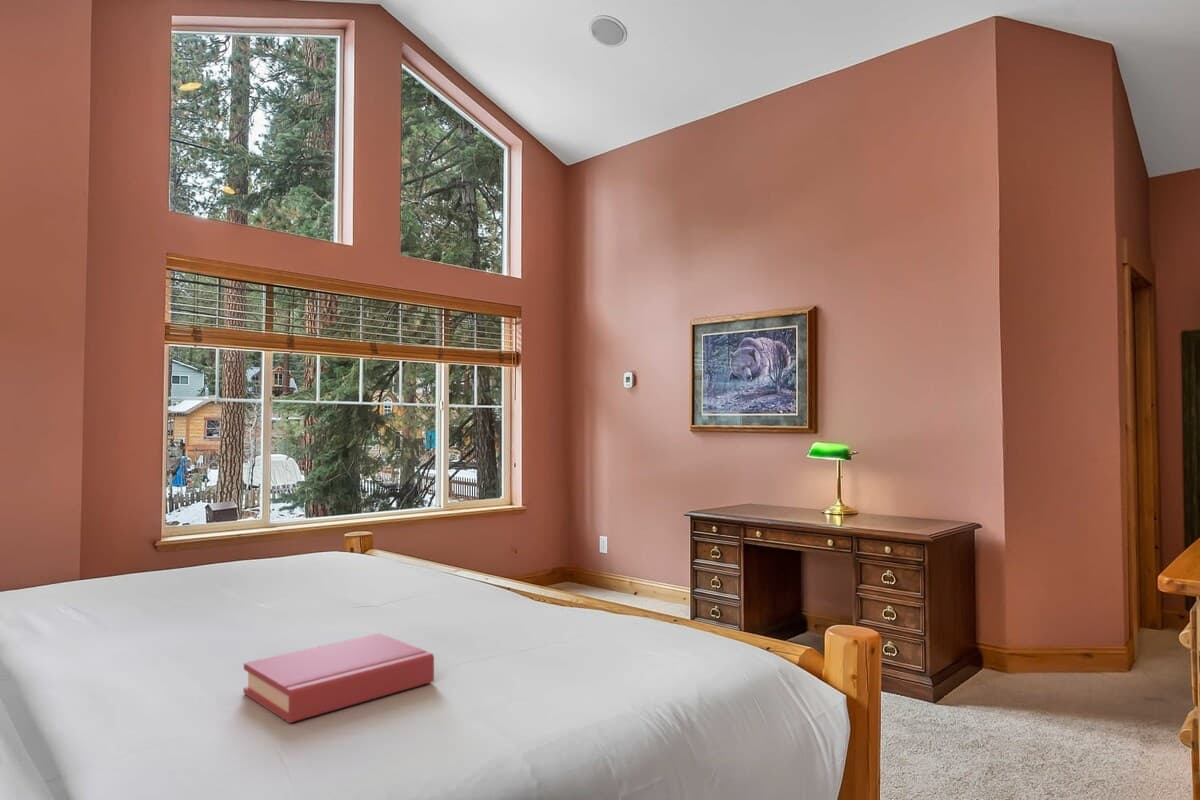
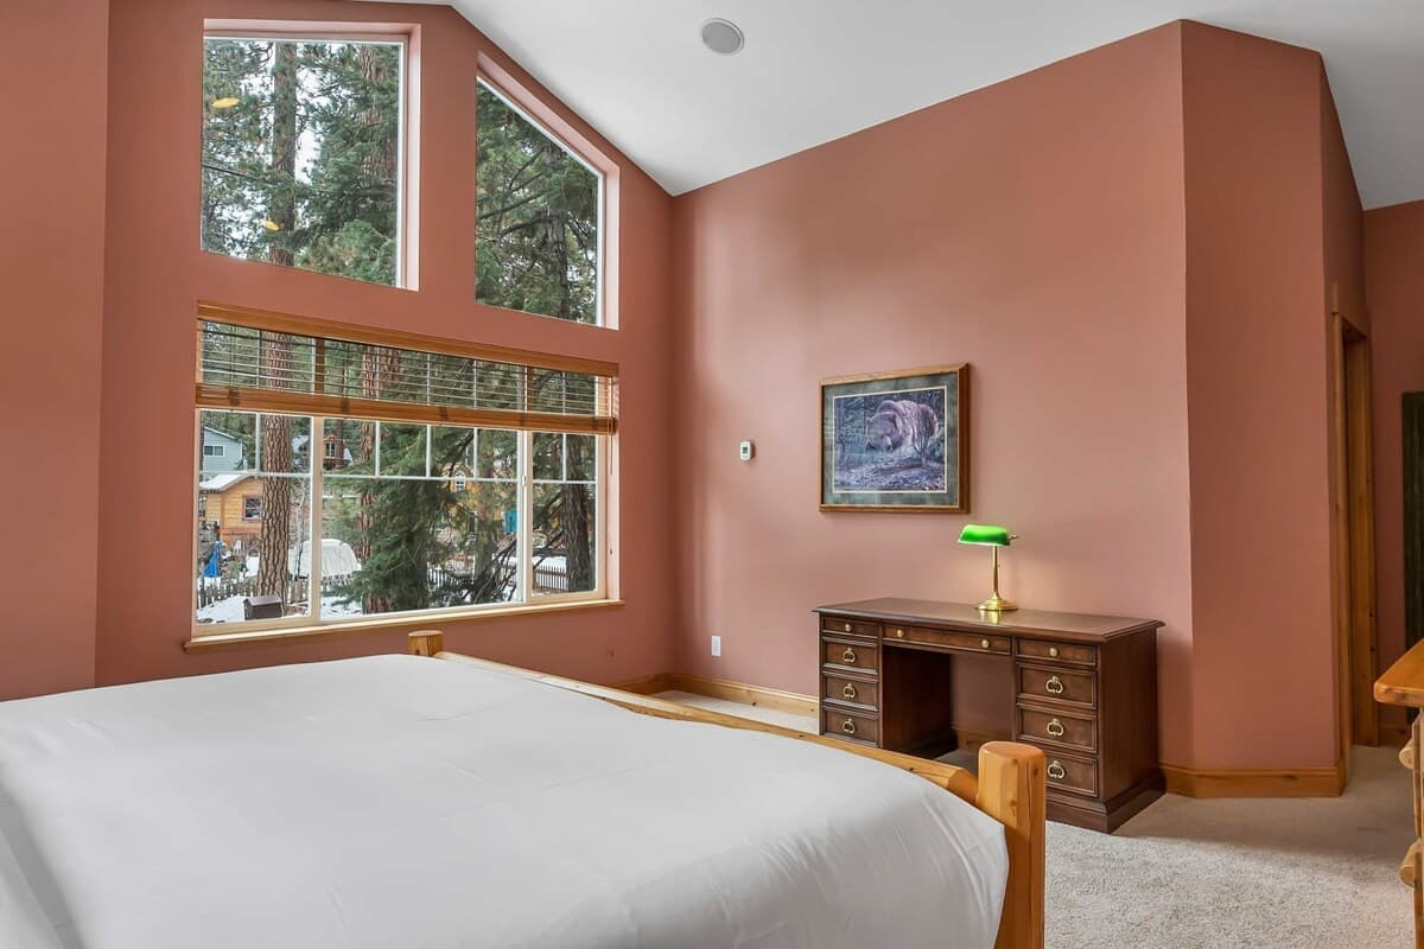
- hardback book [243,632,435,724]
